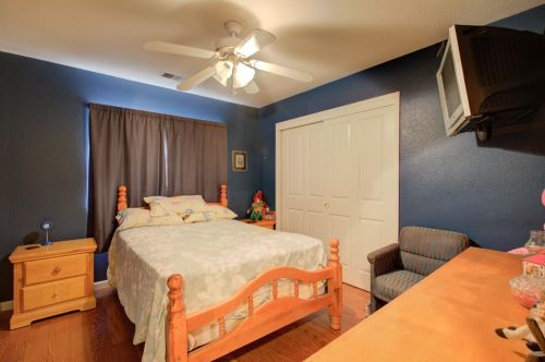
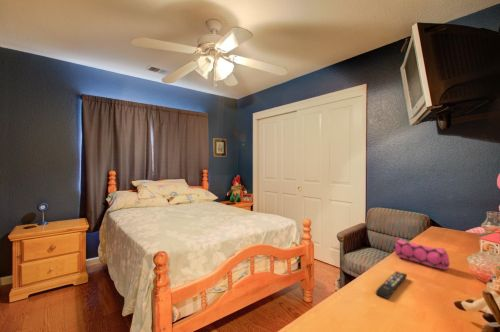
+ pencil case [392,236,451,271]
+ remote control [375,270,408,300]
